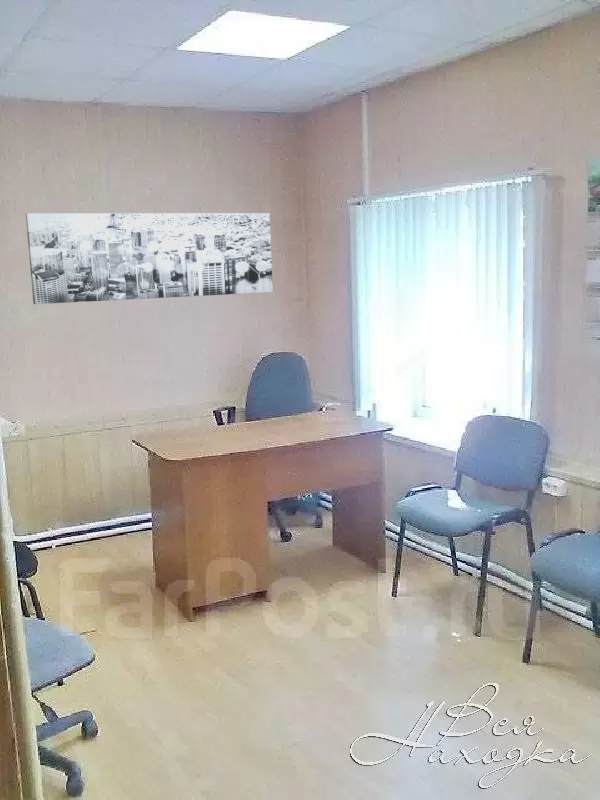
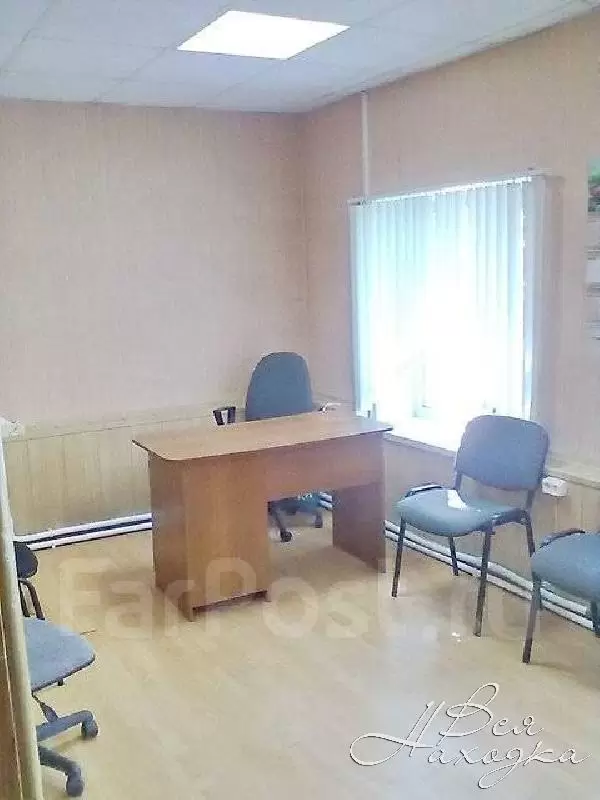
- wall art [25,212,274,305]
